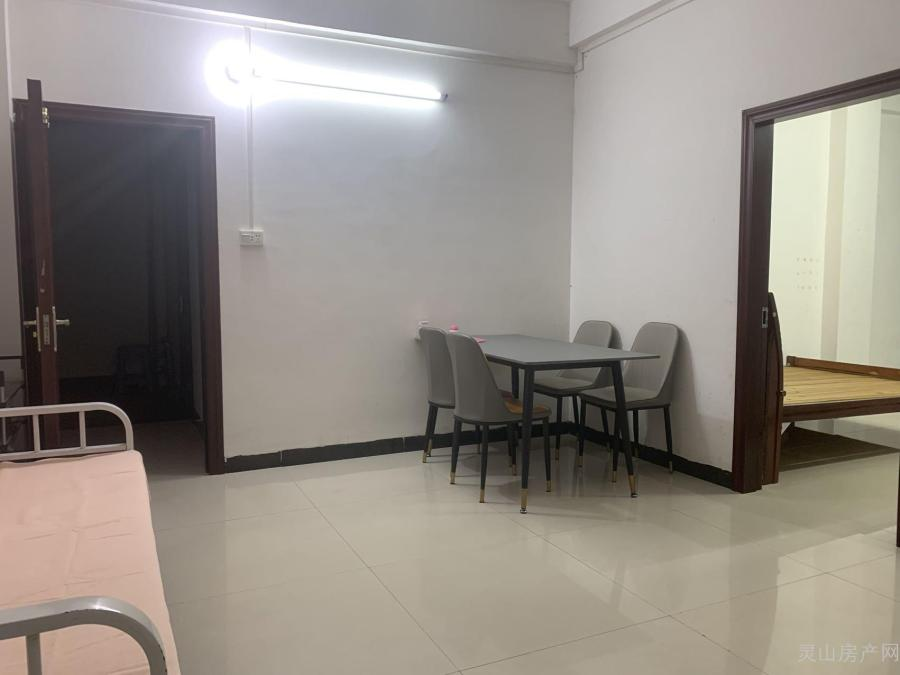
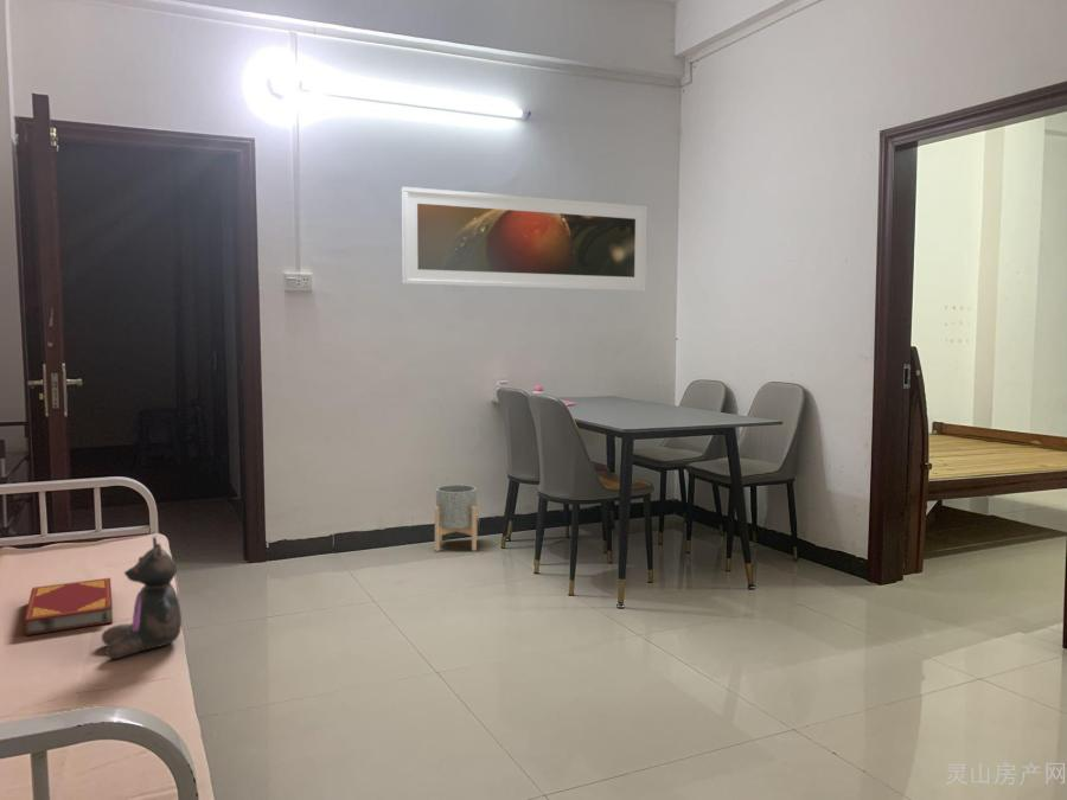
+ planter [434,484,478,552]
+ stuffed bear [101,536,183,660]
+ hardback book [23,577,114,636]
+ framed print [401,186,648,292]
